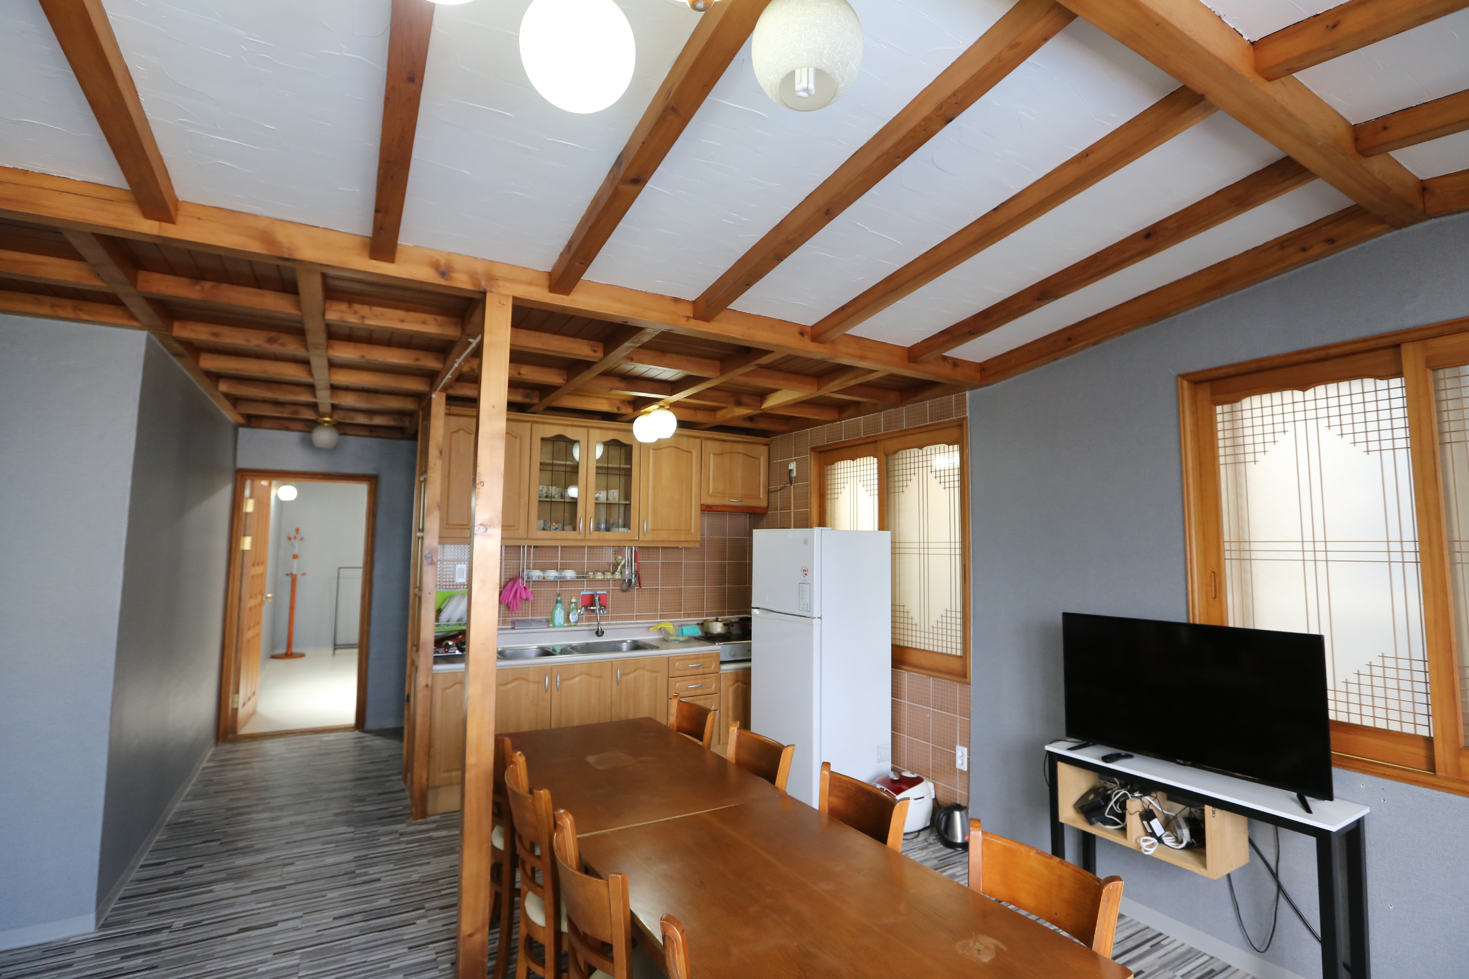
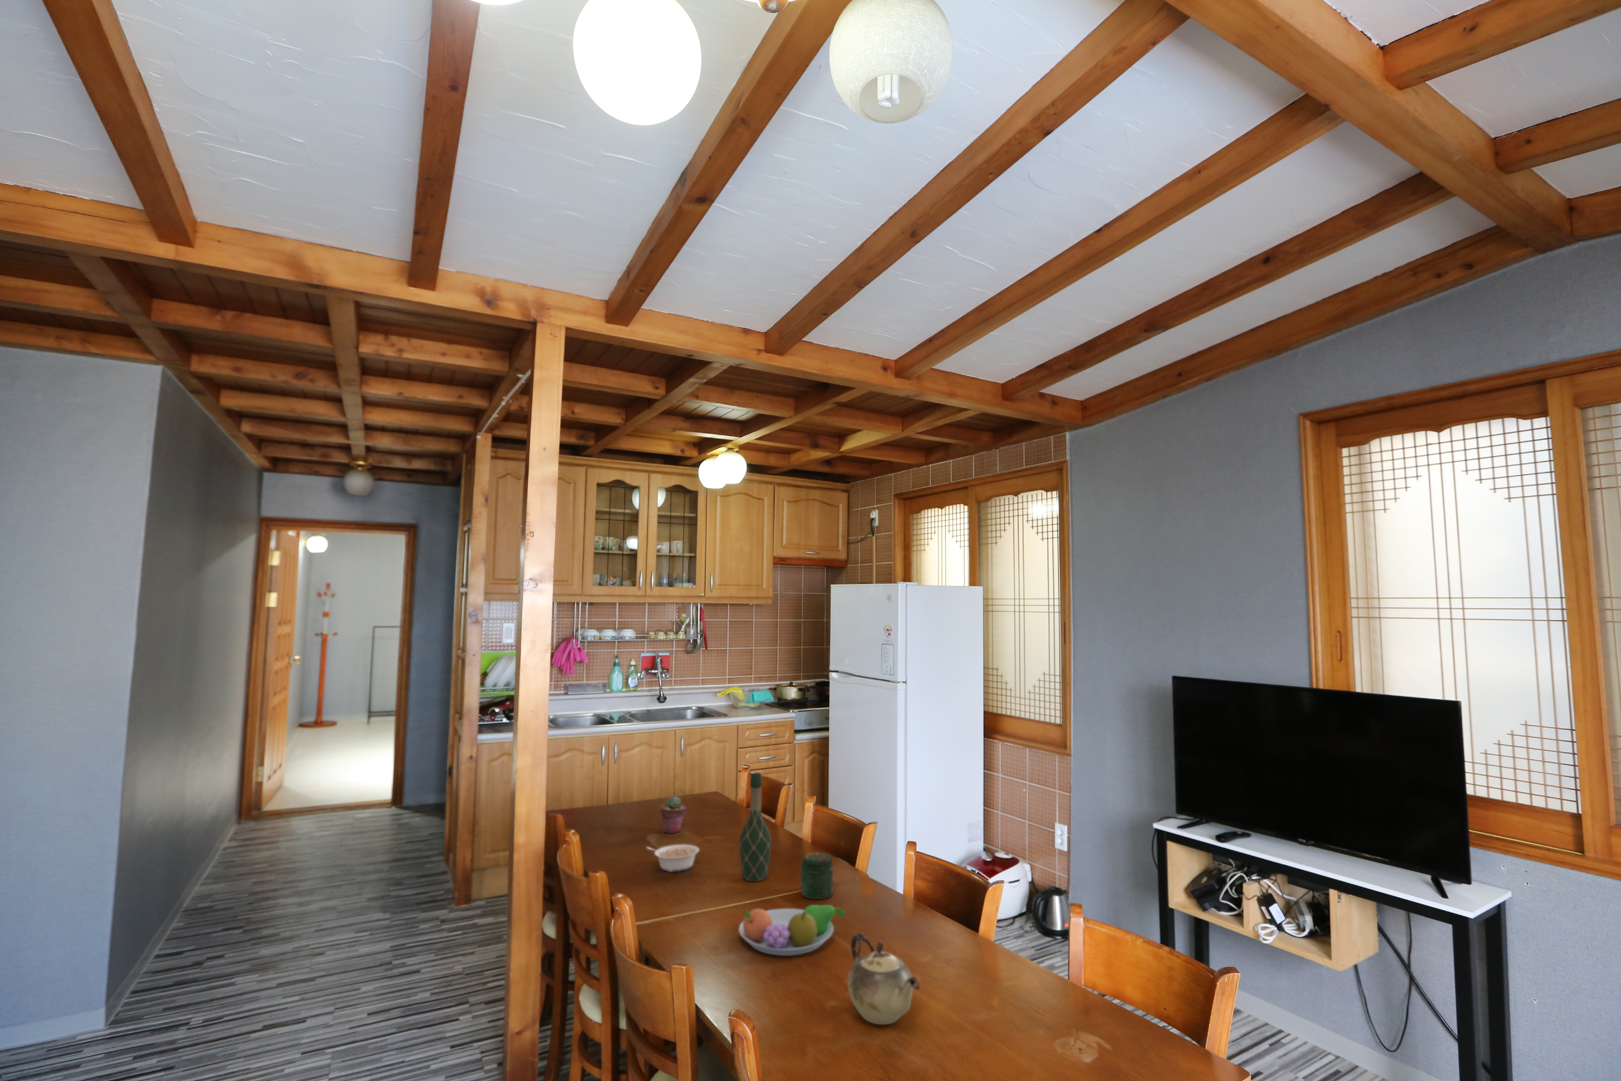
+ fruit bowl [738,905,845,956]
+ jar [800,852,833,900]
+ potted succulent [660,795,686,834]
+ legume [646,843,700,872]
+ wine bottle [738,772,772,882]
+ teapot [847,933,920,1026]
